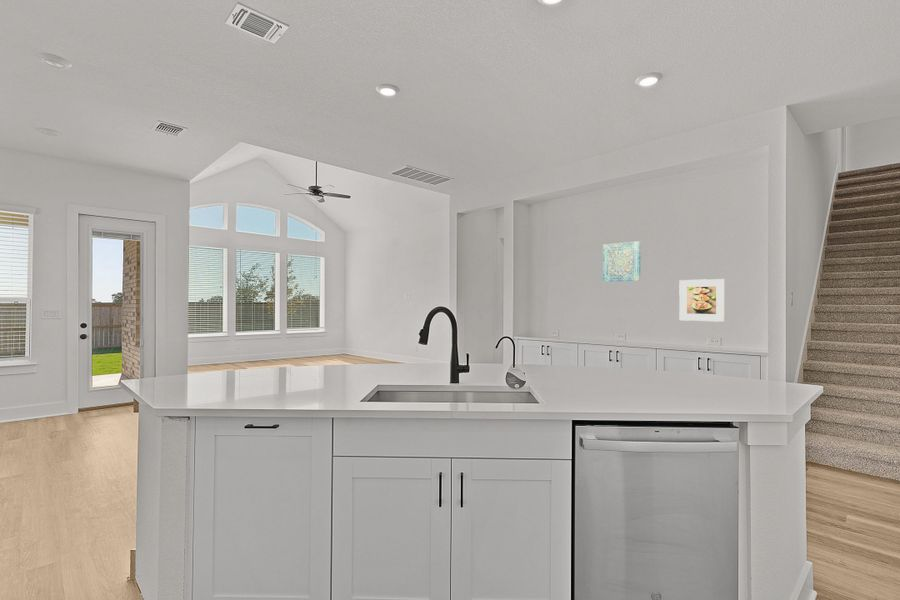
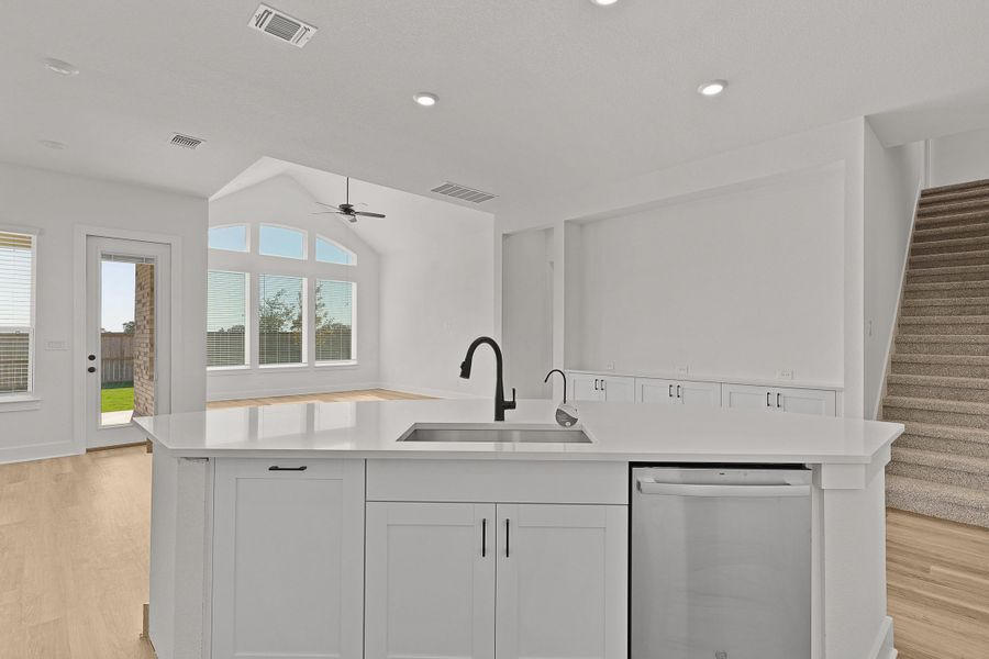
- wall art [602,240,642,283]
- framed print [678,278,726,323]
